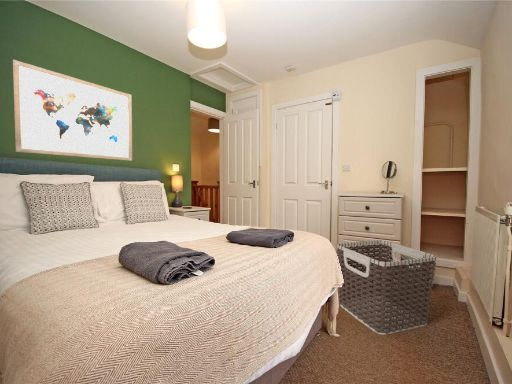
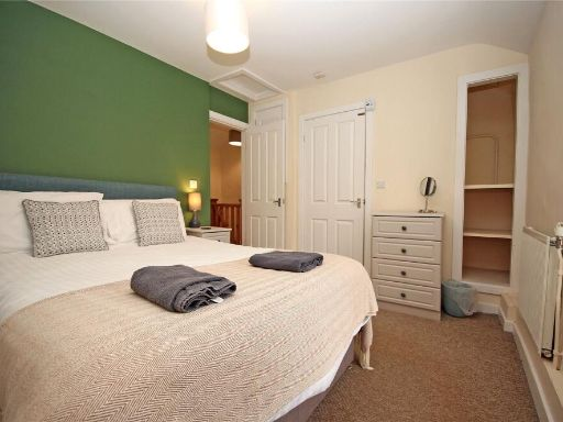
- clothes hamper [336,239,437,336]
- wall art [12,59,133,162]
